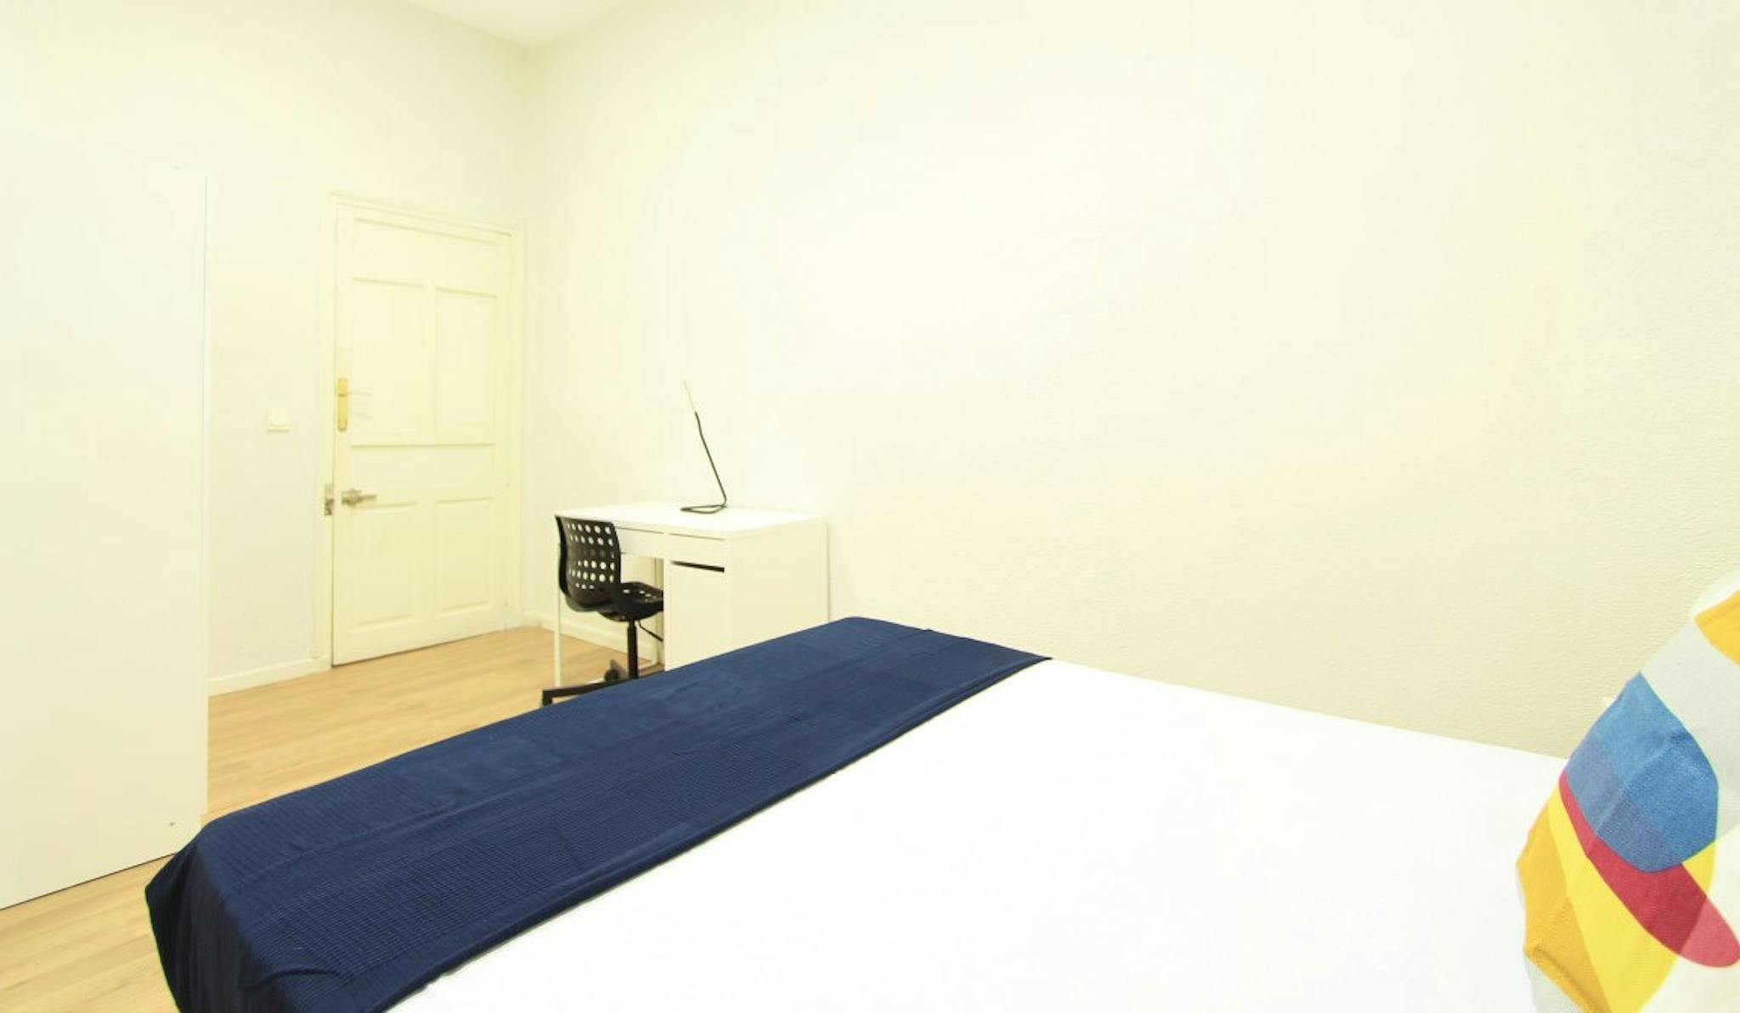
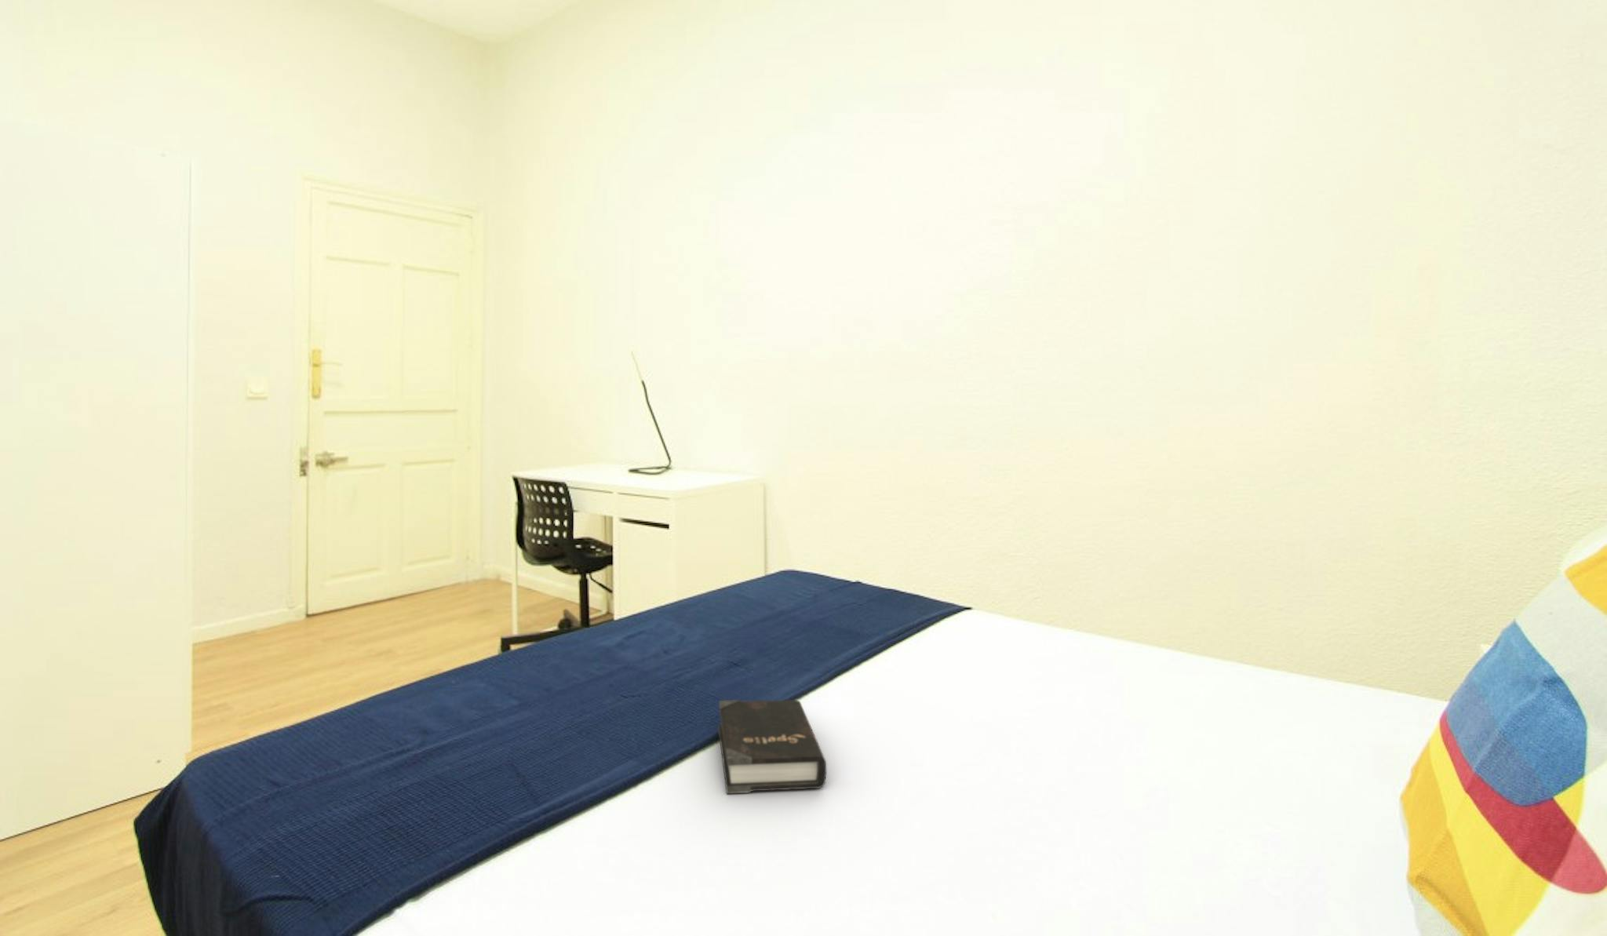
+ hardback book [718,699,827,794]
